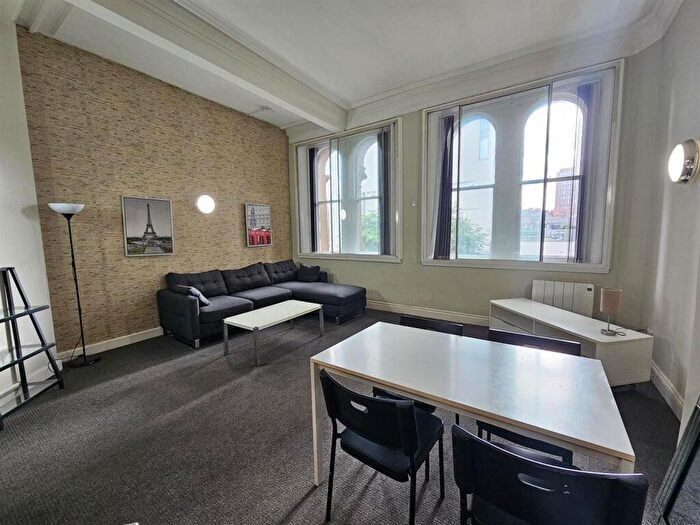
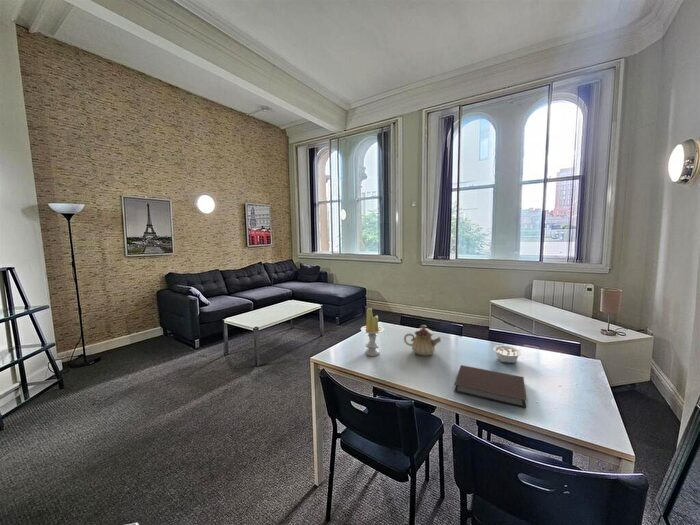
+ legume [492,344,522,364]
+ teapot [403,324,442,357]
+ candle [360,307,385,357]
+ notebook [453,364,528,409]
